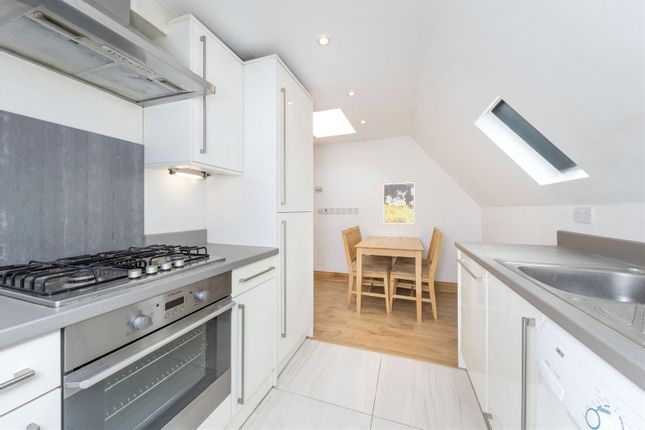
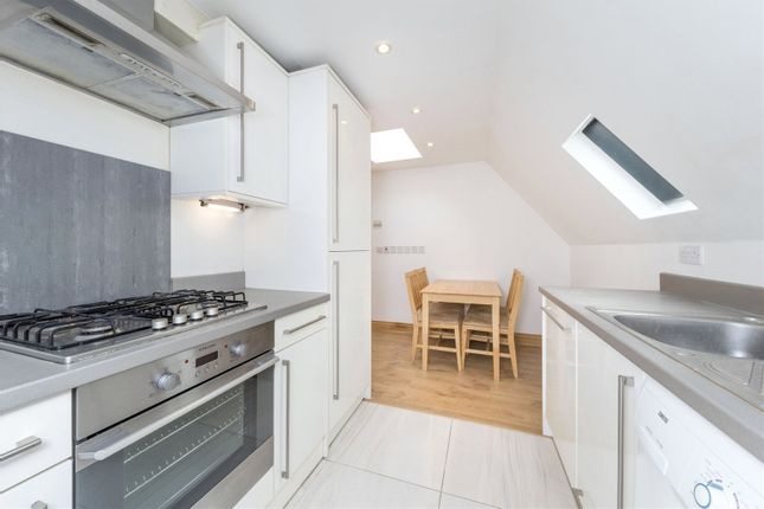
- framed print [382,181,416,225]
